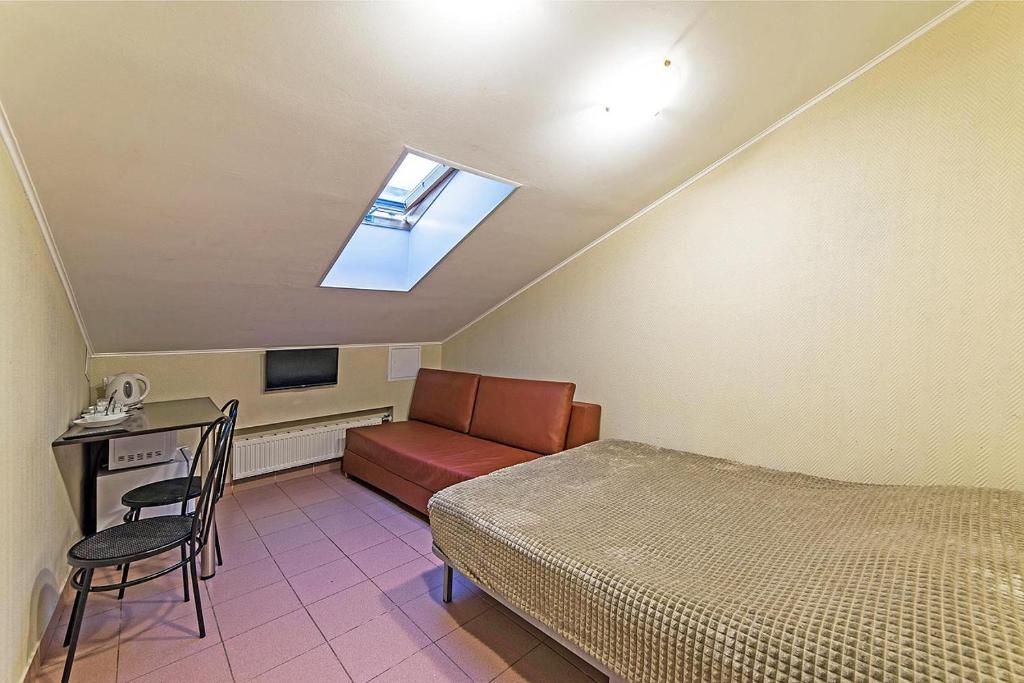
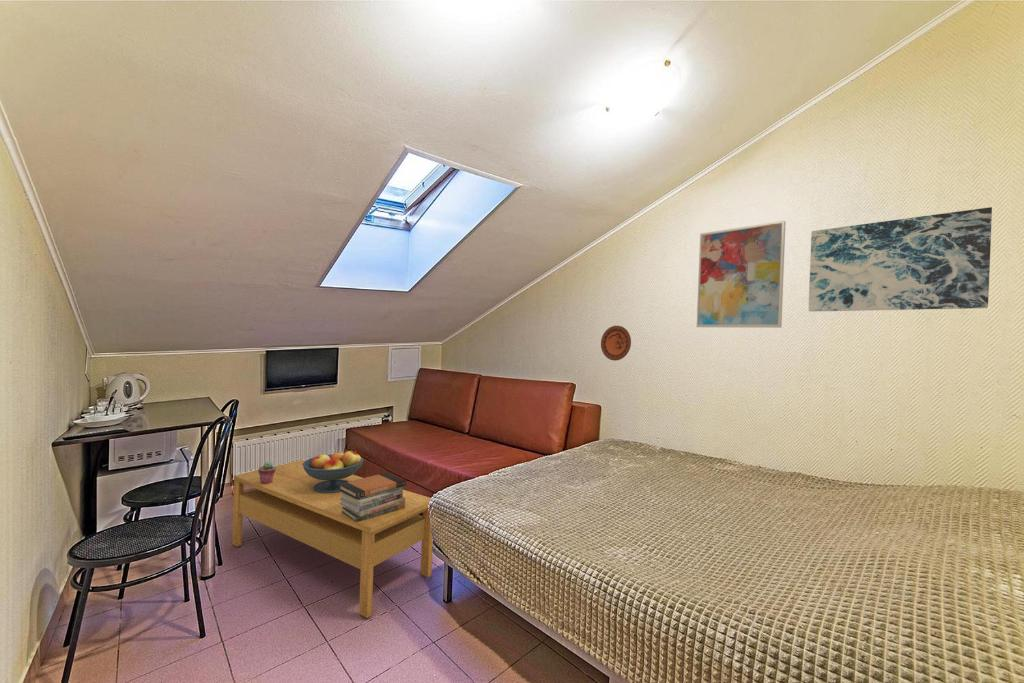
+ coffee table [231,459,434,619]
+ wall art [696,220,787,329]
+ potted succulent [257,461,277,484]
+ decorative plate [600,325,632,362]
+ fruit bowl [302,450,364,493]
+ wall art [808,206,993,312]
+ book stack [339,472,407,522]
